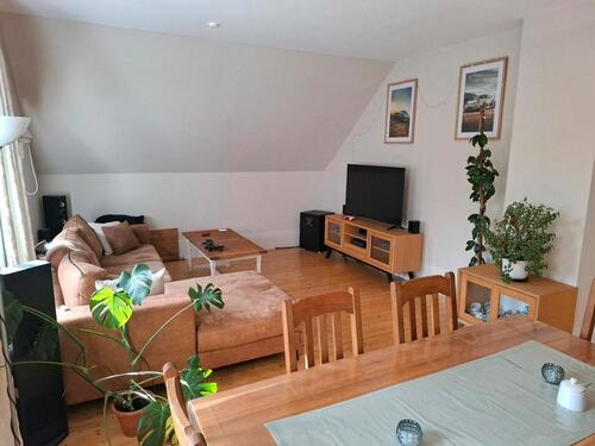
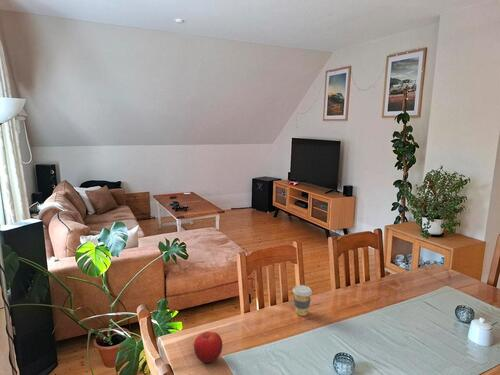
+ coffee cup [292,284,313,317]
+ fruit [193,331,223,364]
